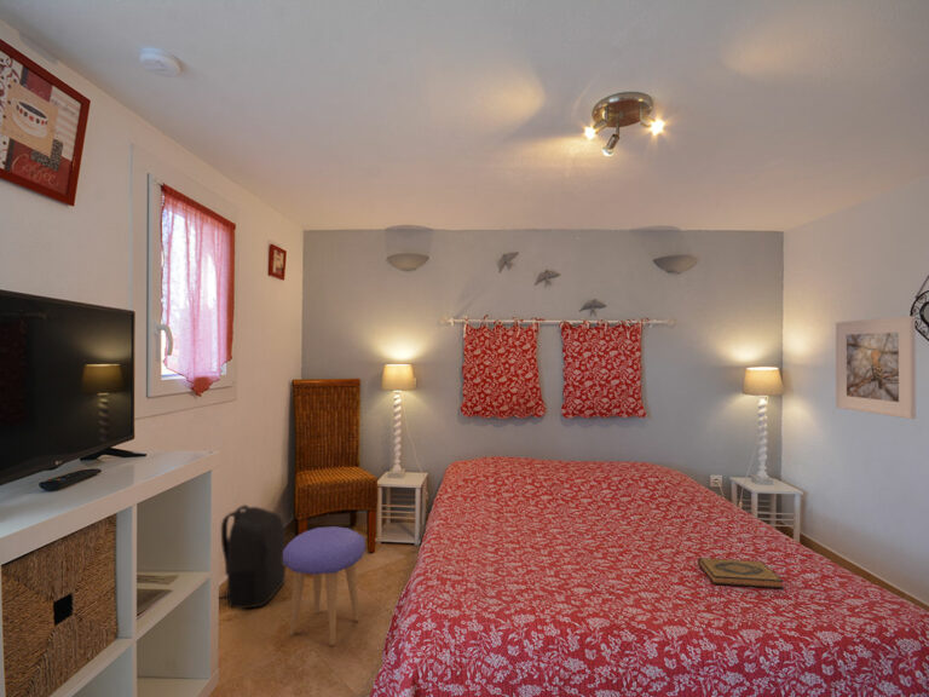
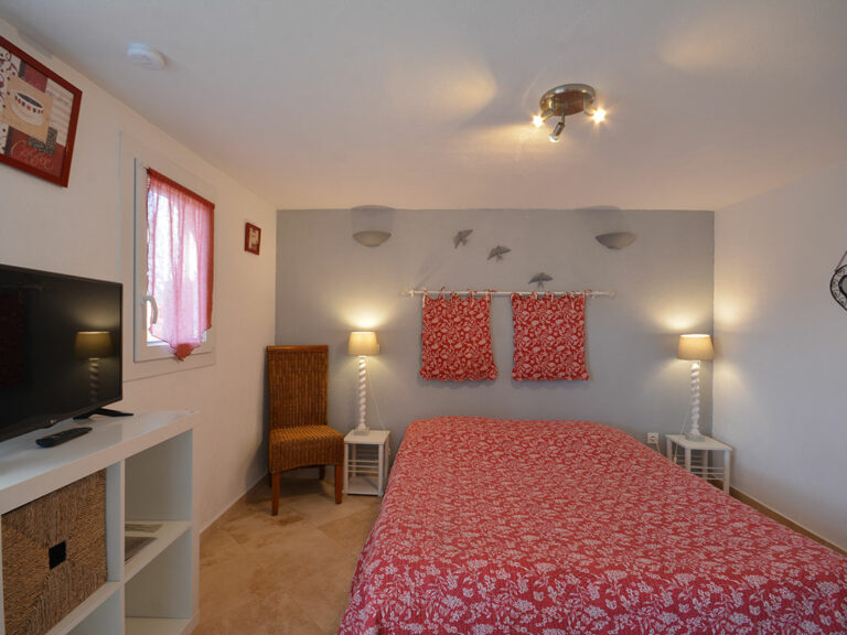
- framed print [835,315,917,420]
- backpack [218,503,287,610]
- hardback book [697,557,785,591]
- stool [283,525,367,646]
